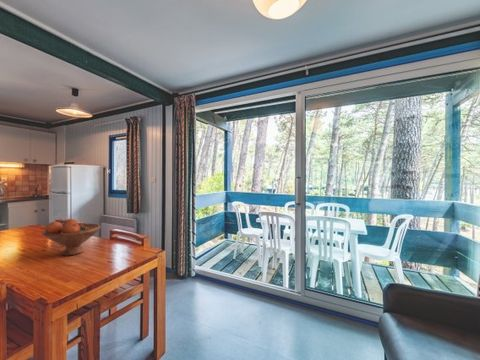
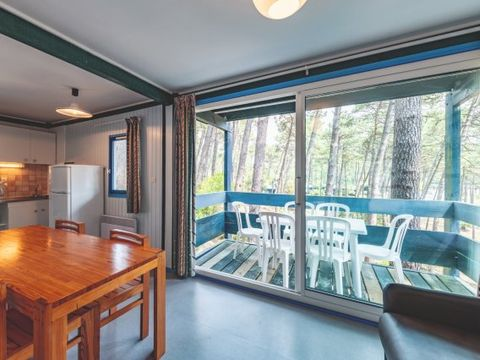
- fruit bowl [41,218,102,256]
